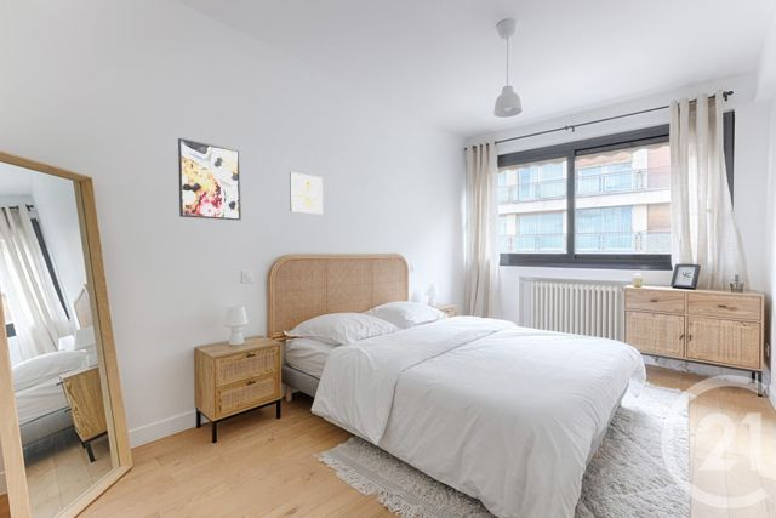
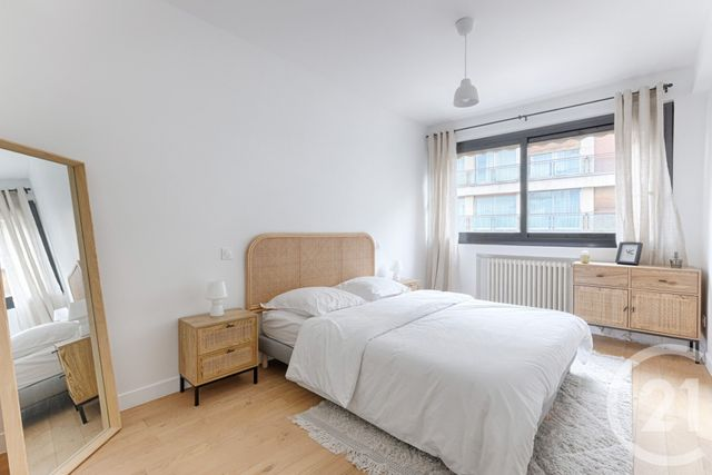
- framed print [289,171,324,215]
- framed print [177,137,242,221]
